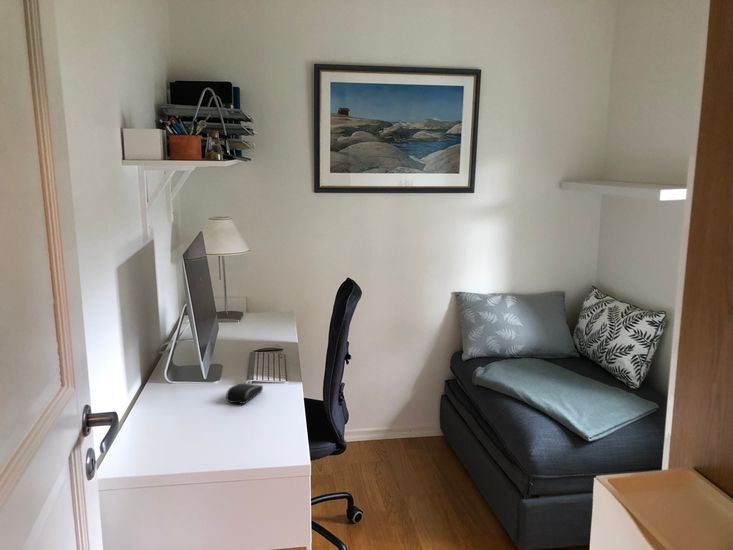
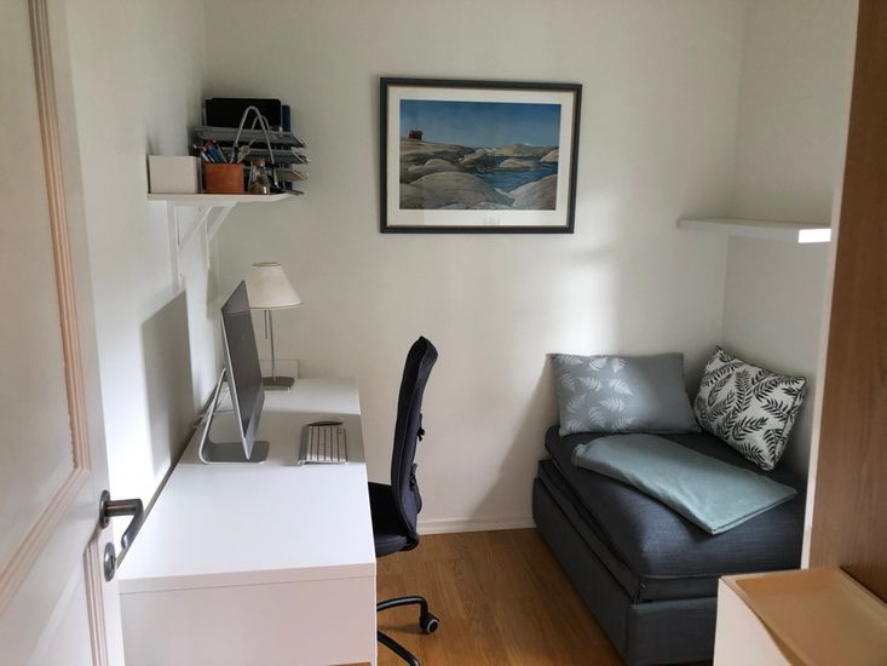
- computer mouse [225,382,264,405]
